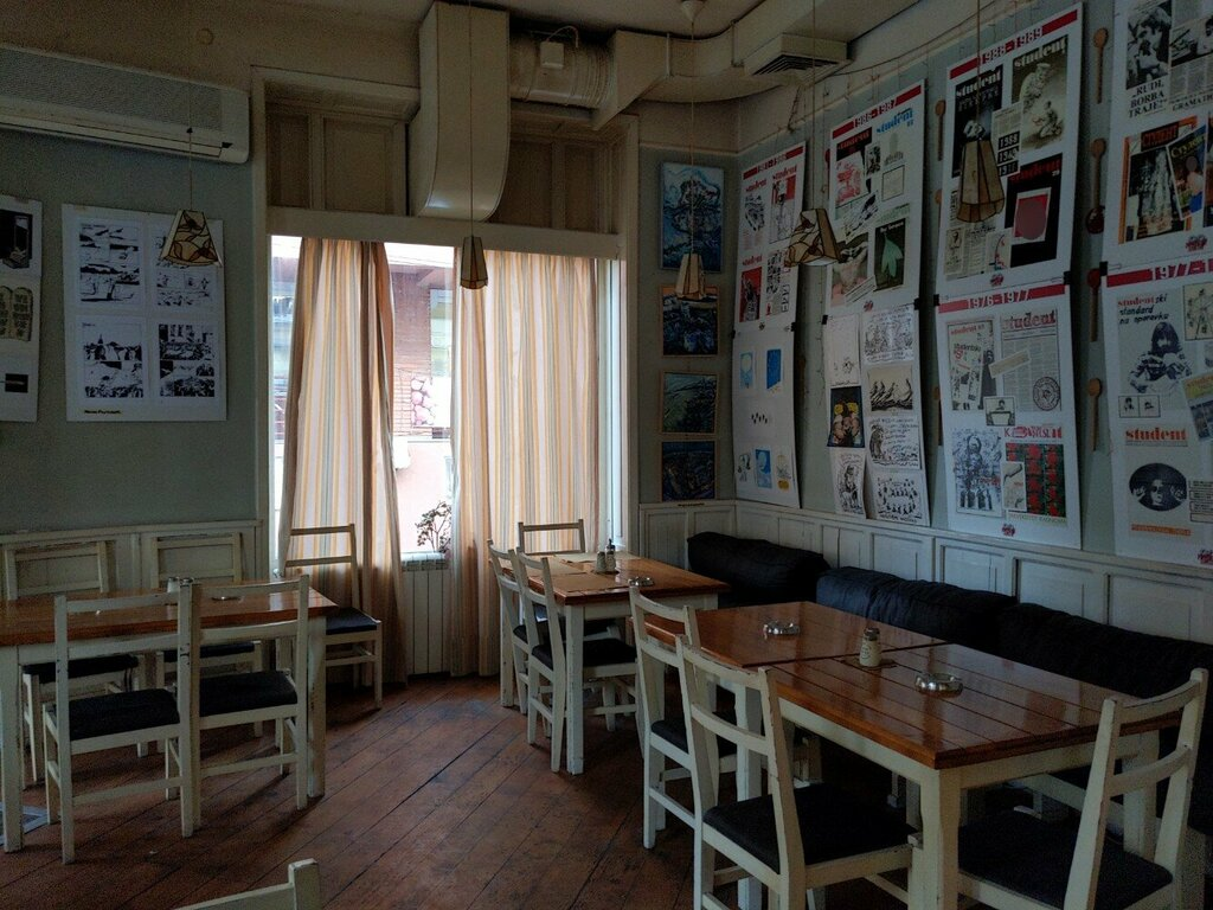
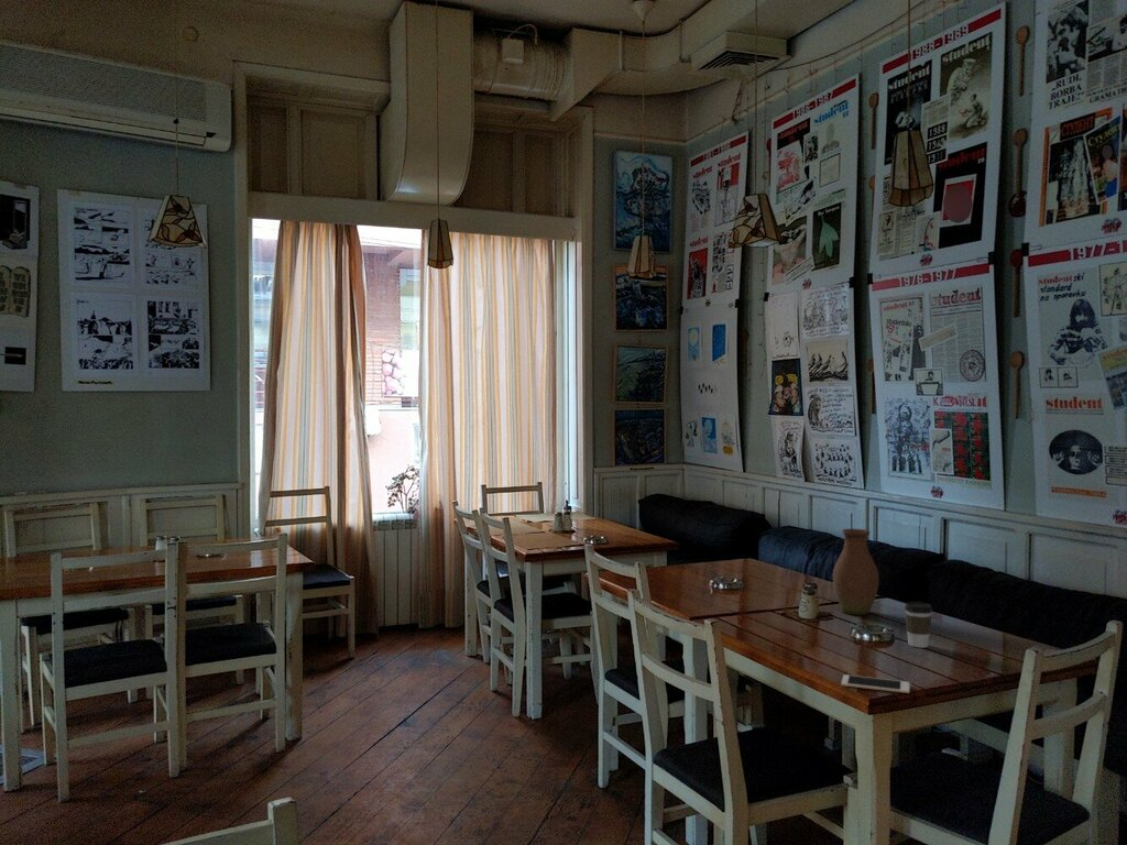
+ cell phone [841,673,911,694]
+ vase [832,528,880,616]
+ coffee cup [904,601,933,649]
